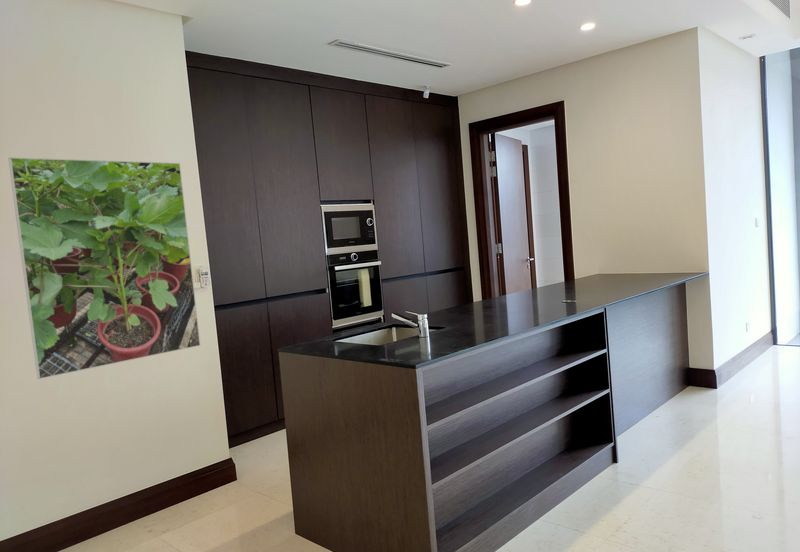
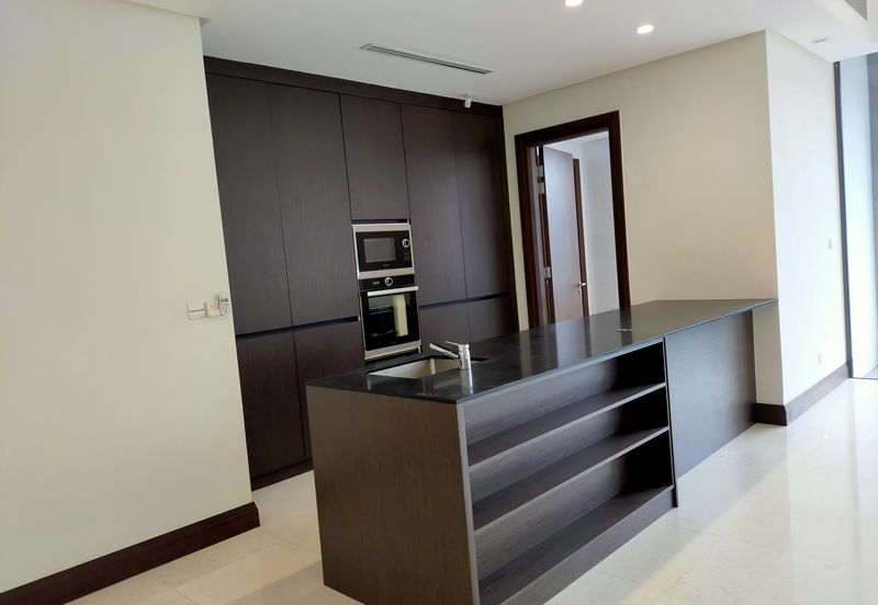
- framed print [7,156,201,380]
